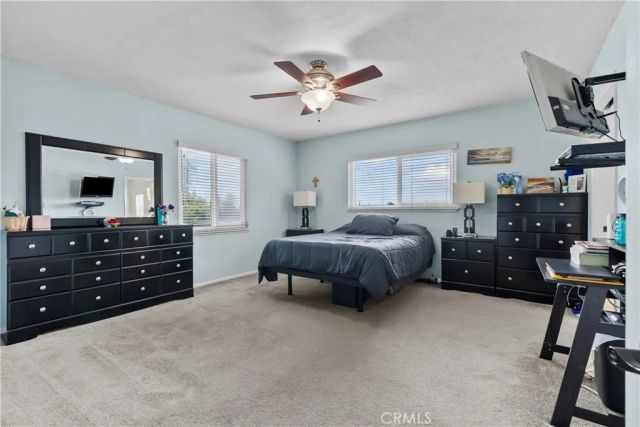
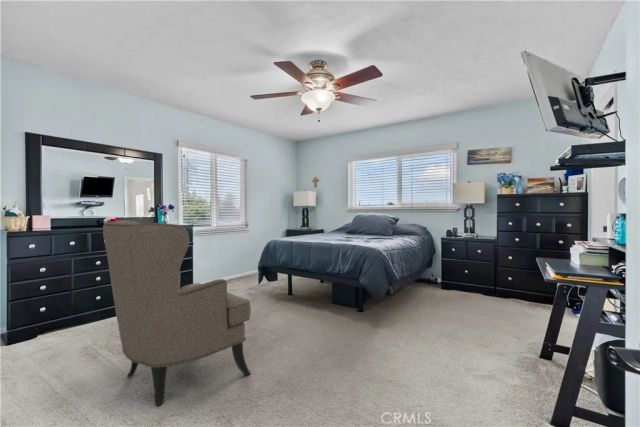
+ chair [102,219,252,408]
